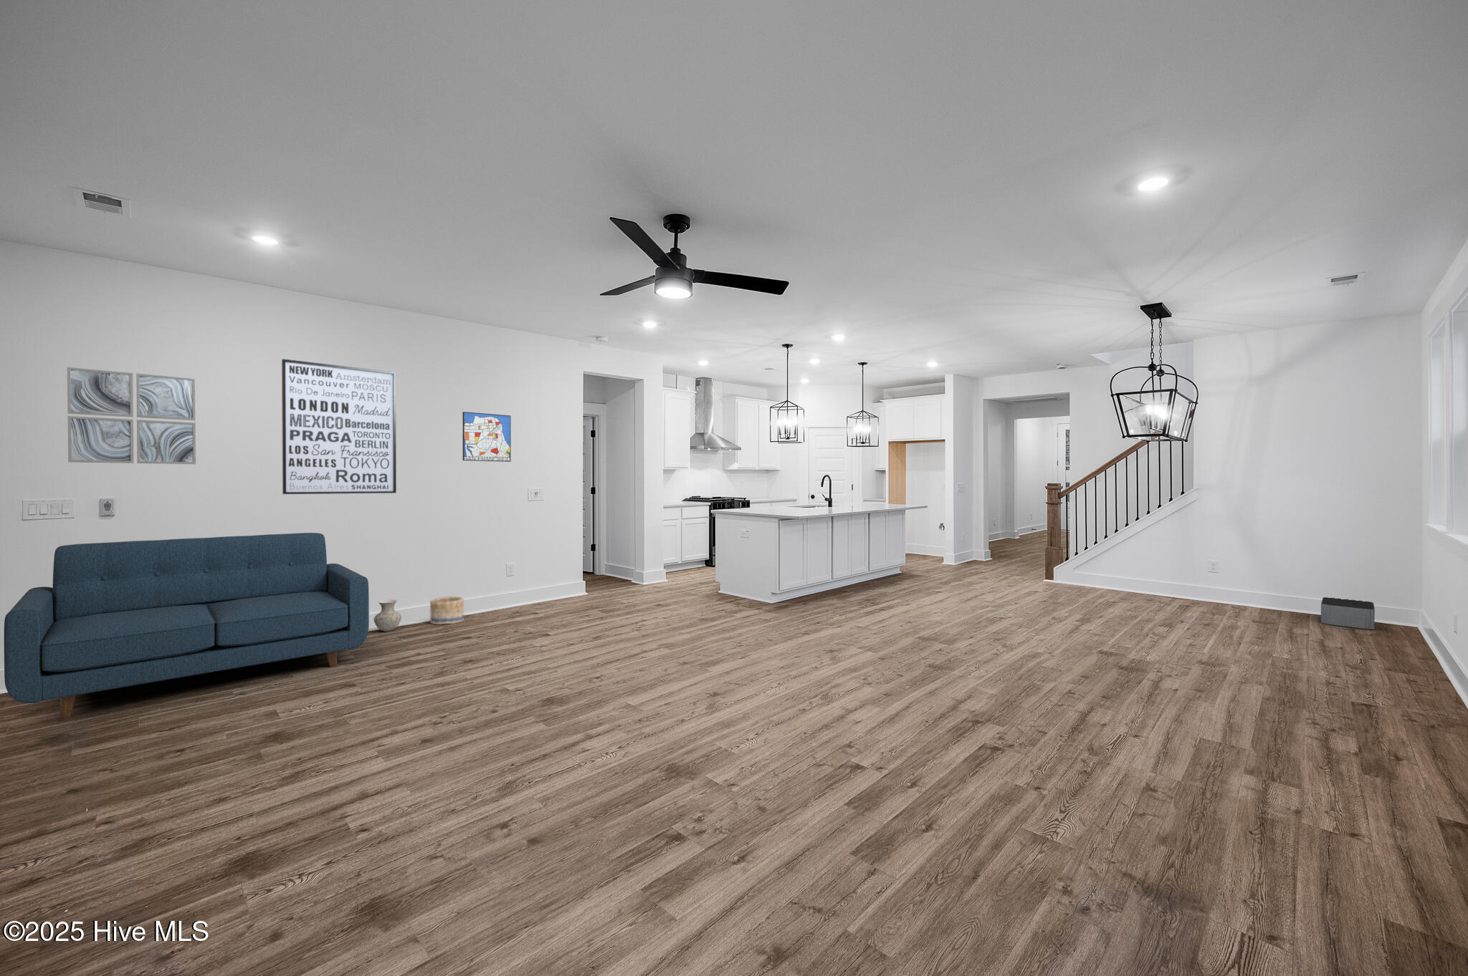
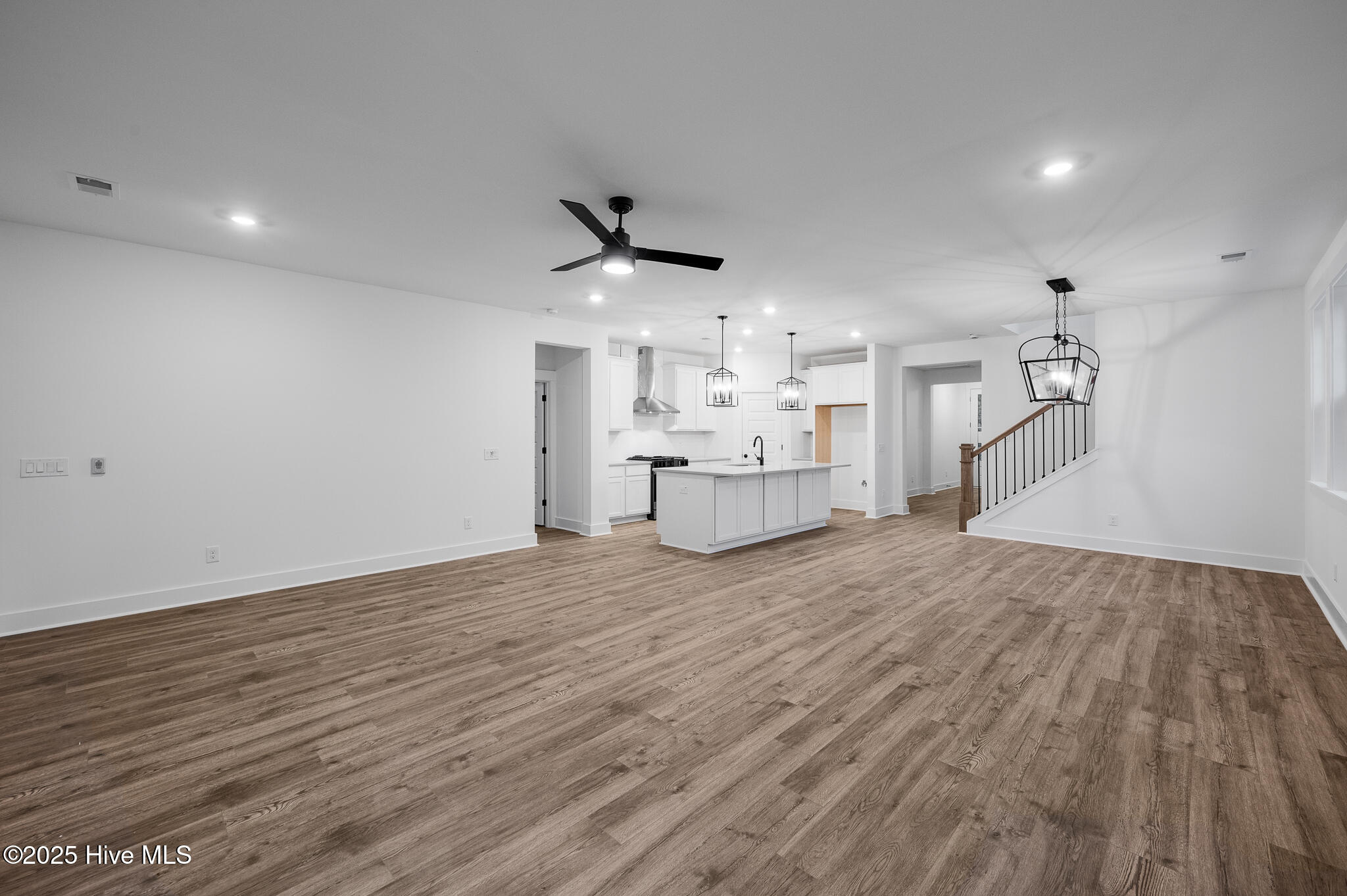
- wall art [66,367,196,465]
- wall art [281,358,397,495]
- sofa [3,532,369,719]
- basket [429,596,465,625]
- storage bin [1321,597,1375,630]
- wall art [462,411,512,463]
- vase [374,599,402,632]
